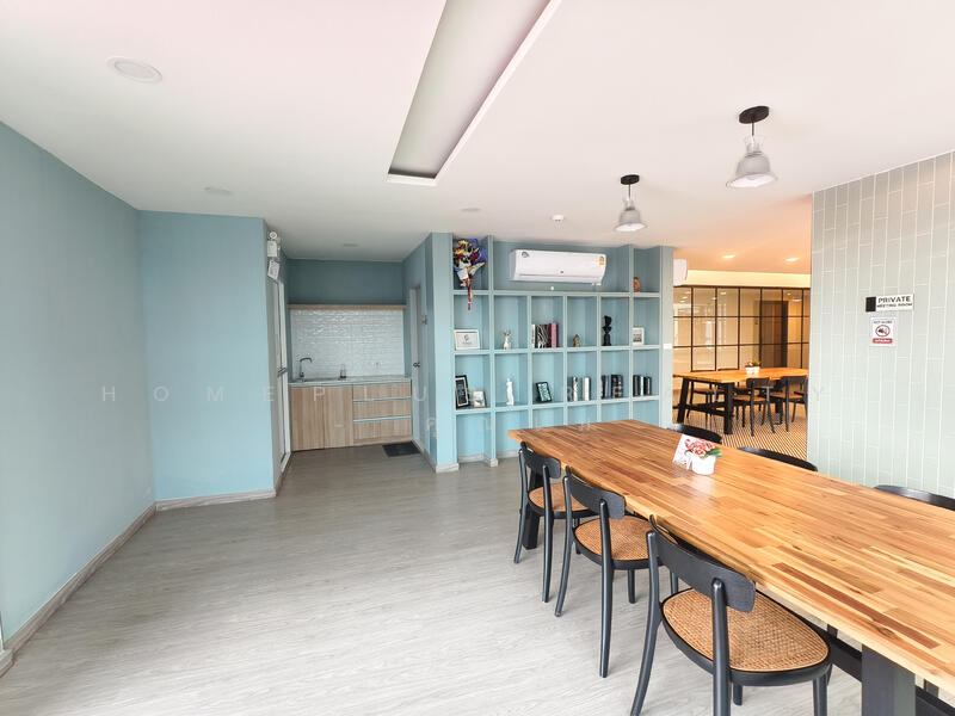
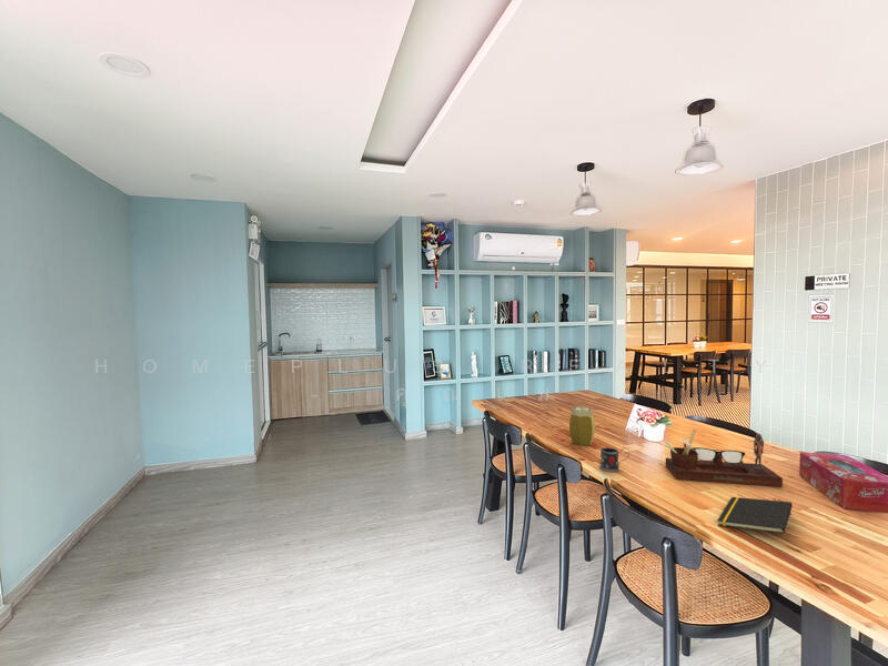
+ notepad [717,496,794,535]
+ tissue box [798,451,888,514]
+ desk organizer [664,428,784,487]
+ mug [598,446,630,473]
+ jar [568,405,596,446]
